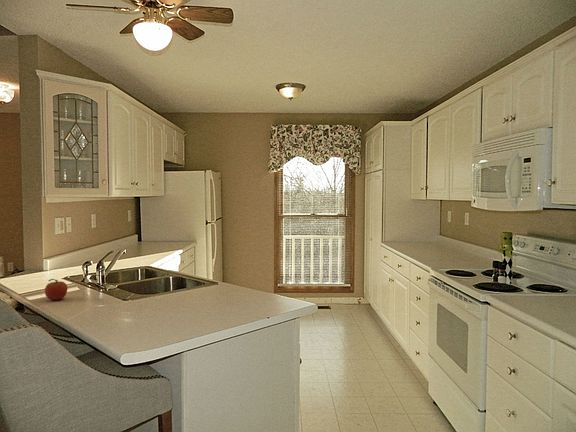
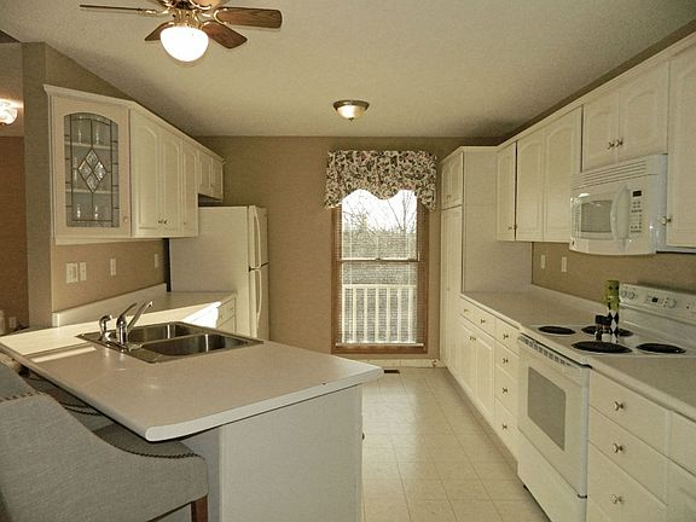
- fruit [44,278,68,301]
